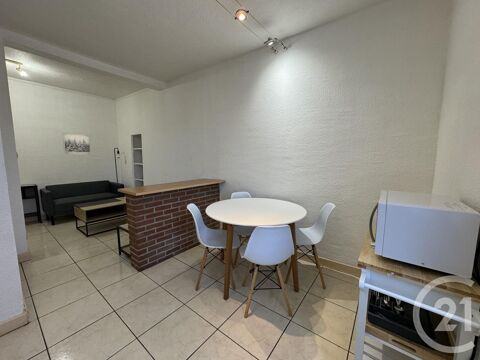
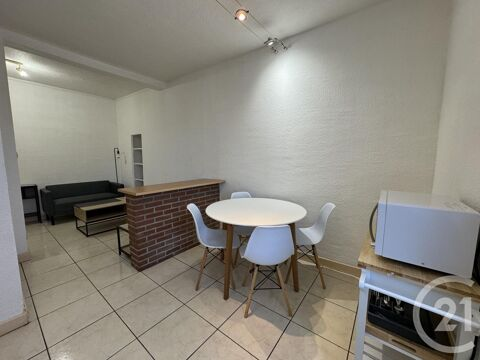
- wall art [62,132,92,156]
